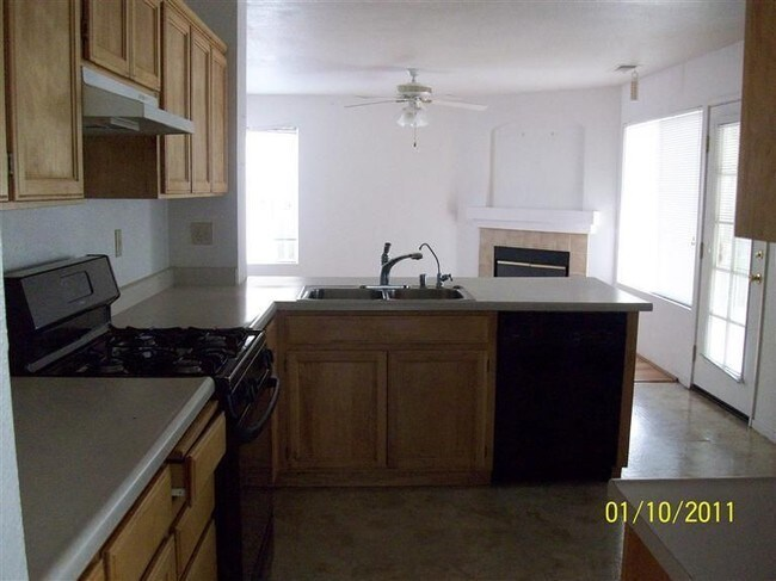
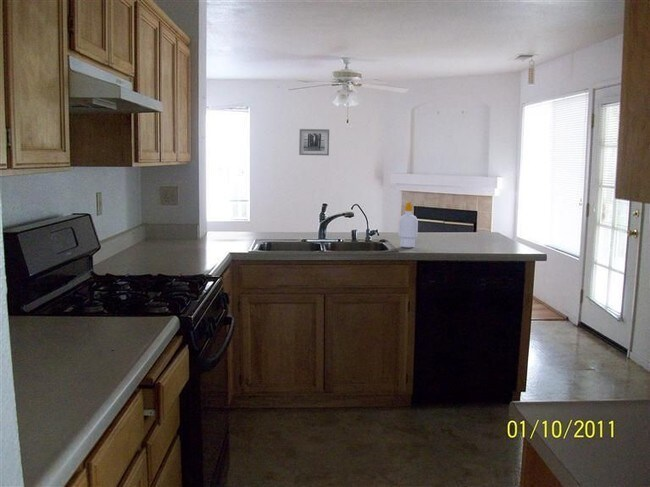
+ soap bottle [397,201,419,249]
+ wall art [298,128,330,156]
